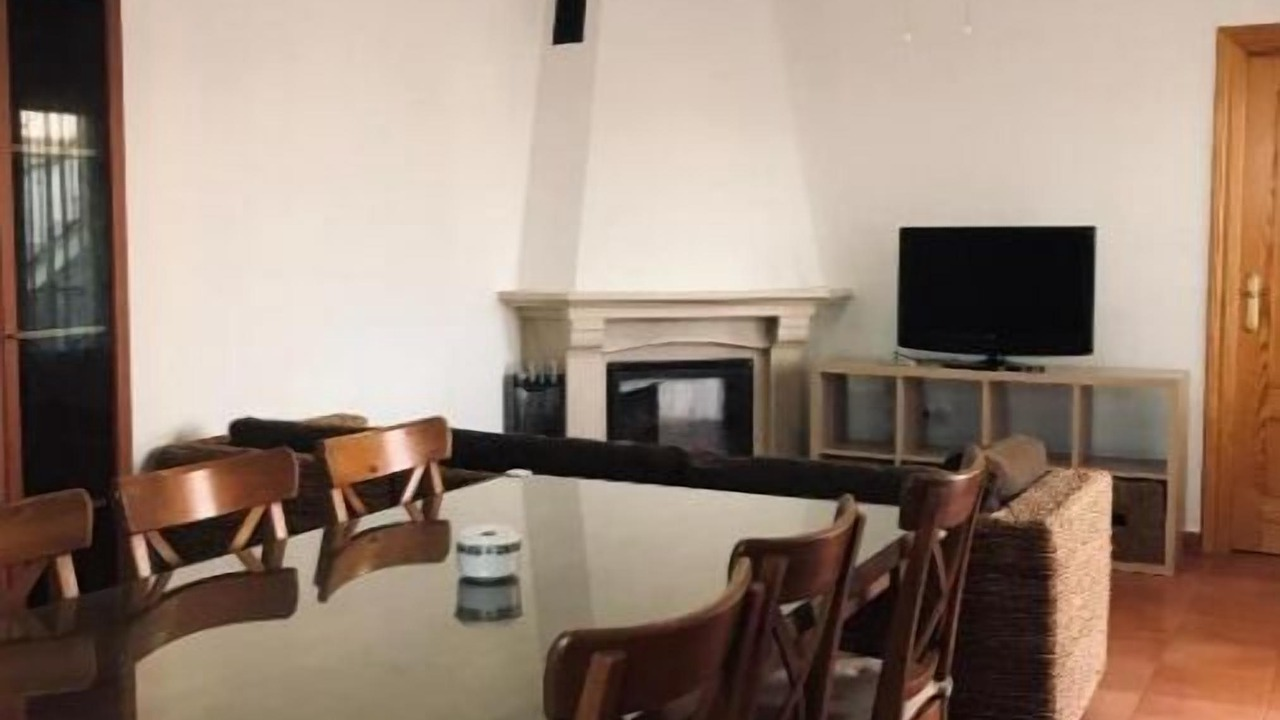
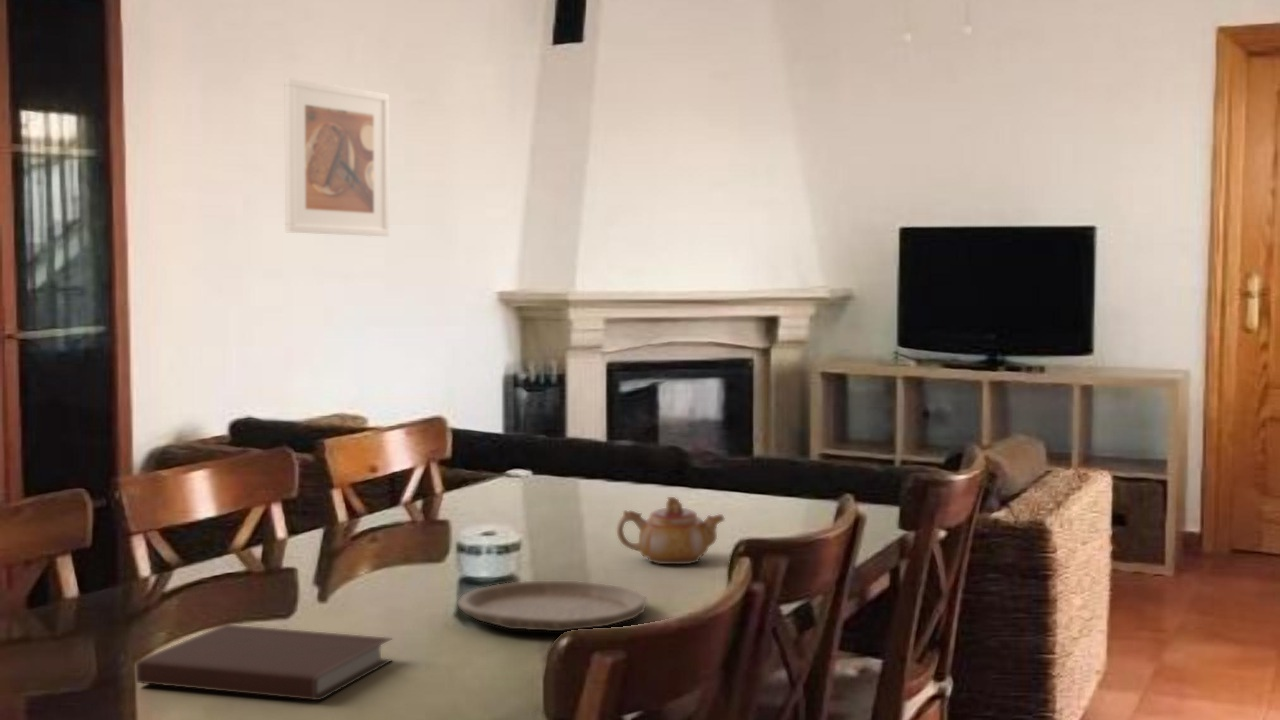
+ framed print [283,77,390,237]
+ teapot [616,496,726,565]
+ plate [456,580,647,632]
+ notebook [135,623,394,701]
